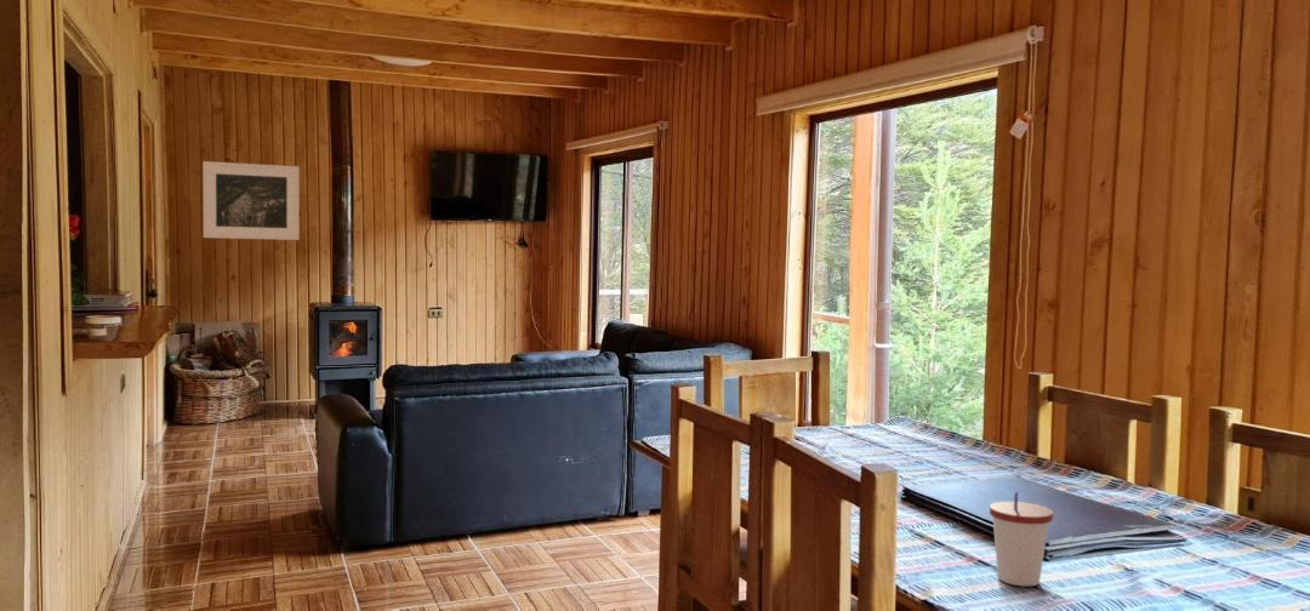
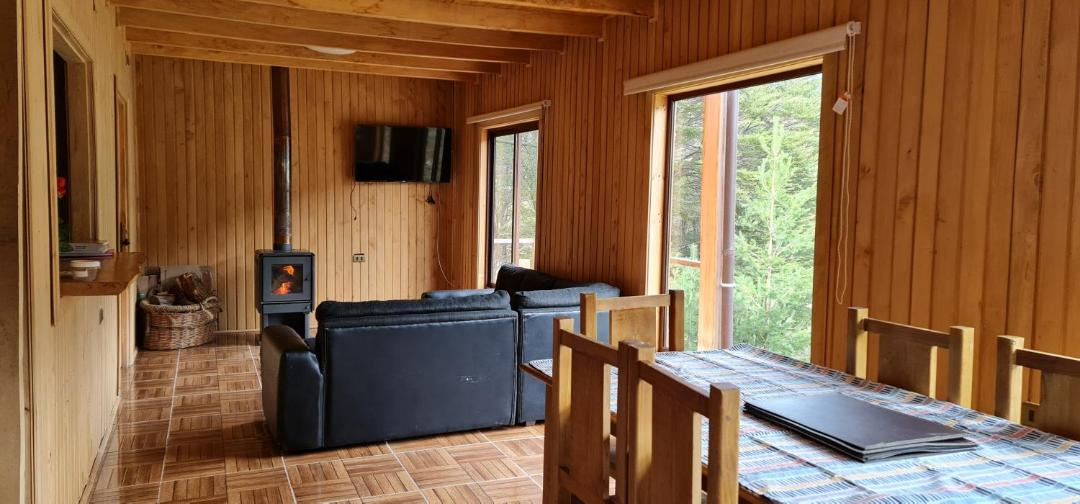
- cup [989,491,1054,587]
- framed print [201,160,301,241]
